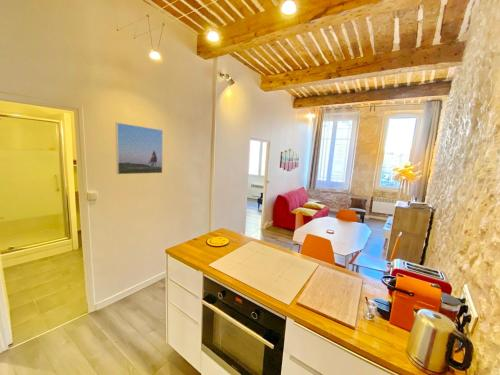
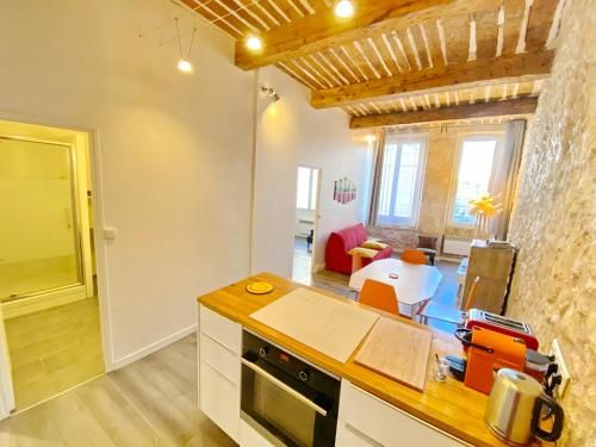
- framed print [114,122,164,175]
